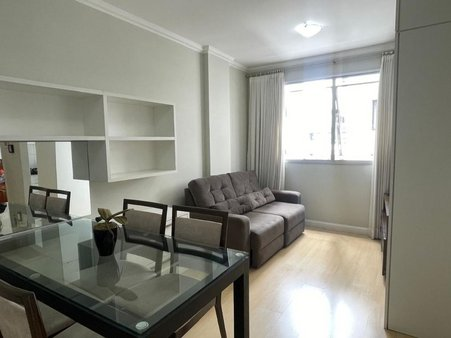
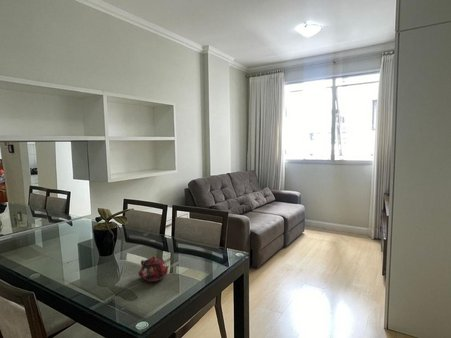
+ teapot [137,255,170,283]
